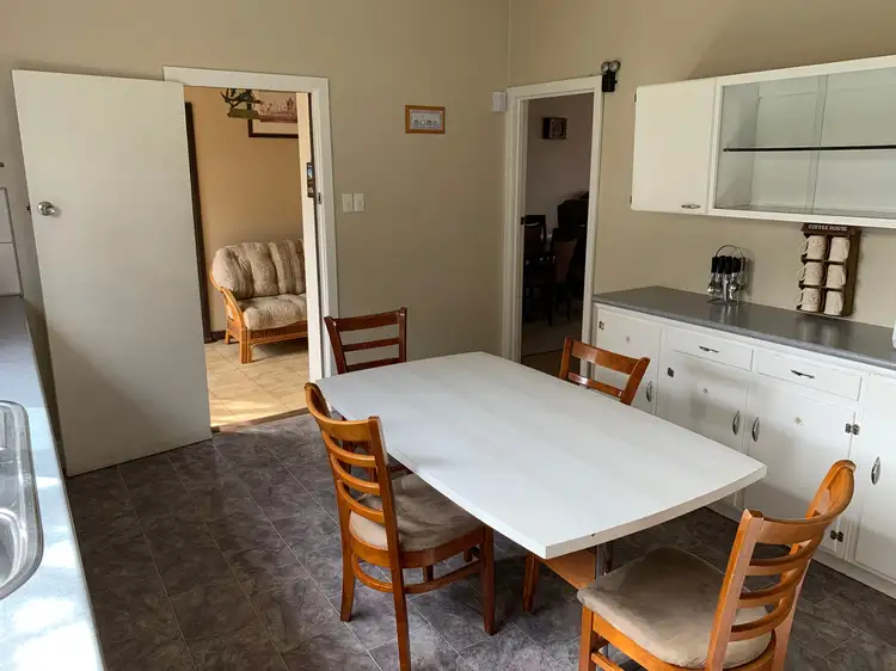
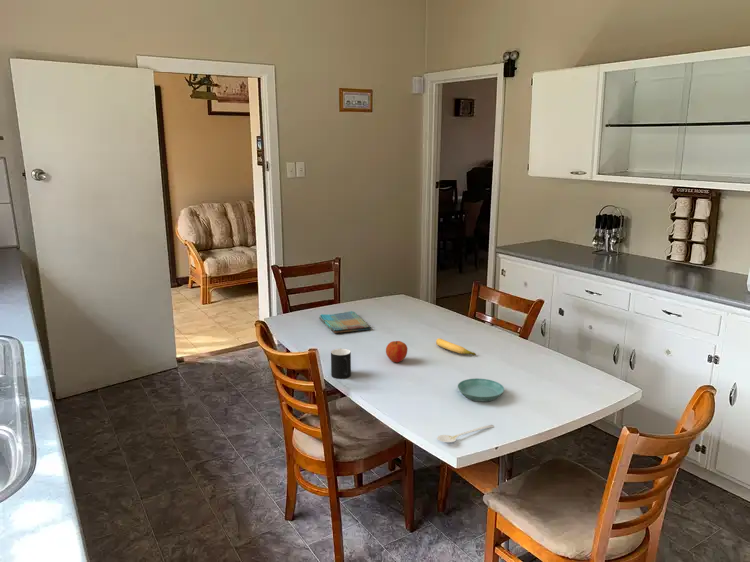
+ saucer [457,377,505,402]
+ stirrer [436,424,495,443]
+ banana [435,337,477,356]
+ cup [330,348,352,380]
+ dish towel [318,310,372,334]
+ apple [385,340,408,363]
